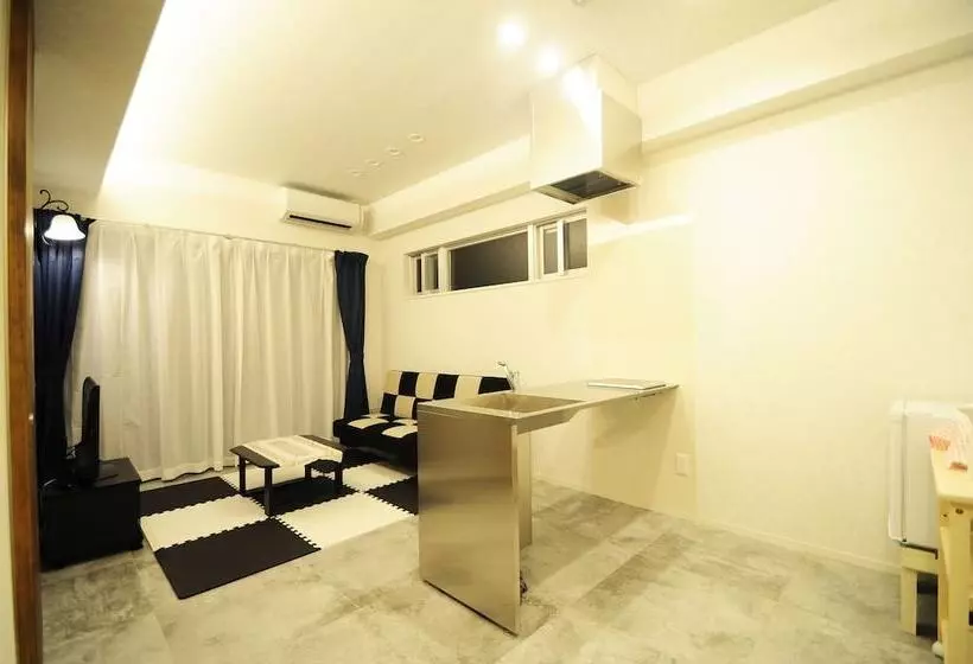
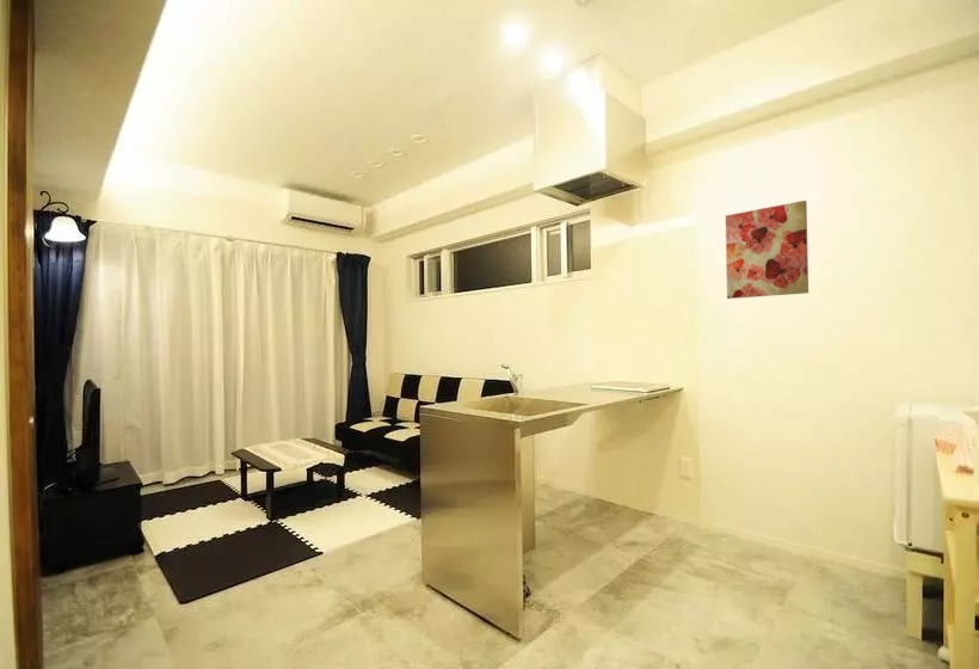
+ wall art [725,200,809,300]
